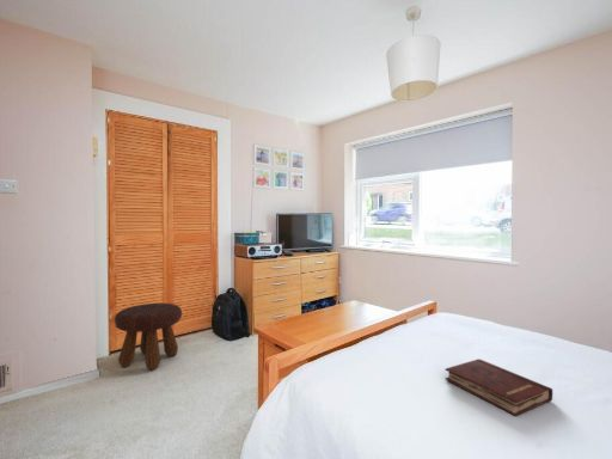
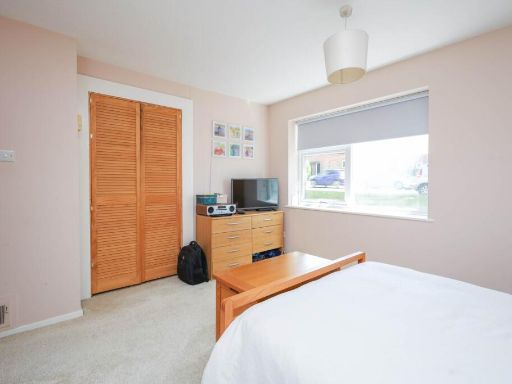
- footstool [114,302,183,371]
- hardback book [443,357,553,417]
